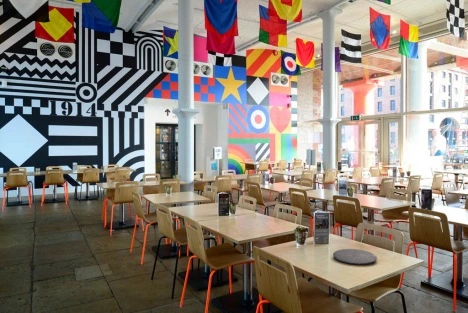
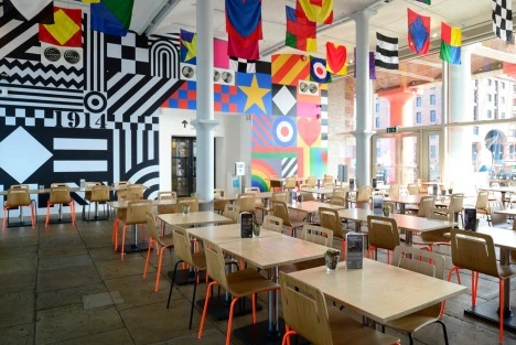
- plate [332,248,378,266]
